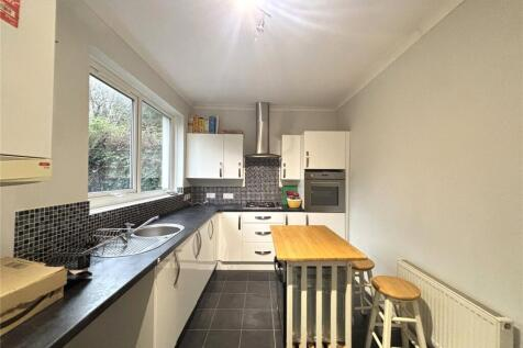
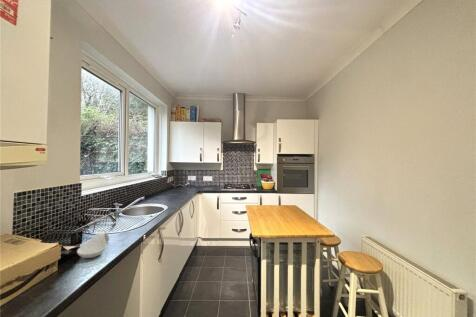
+ spoon rest [76,231,110,259]
